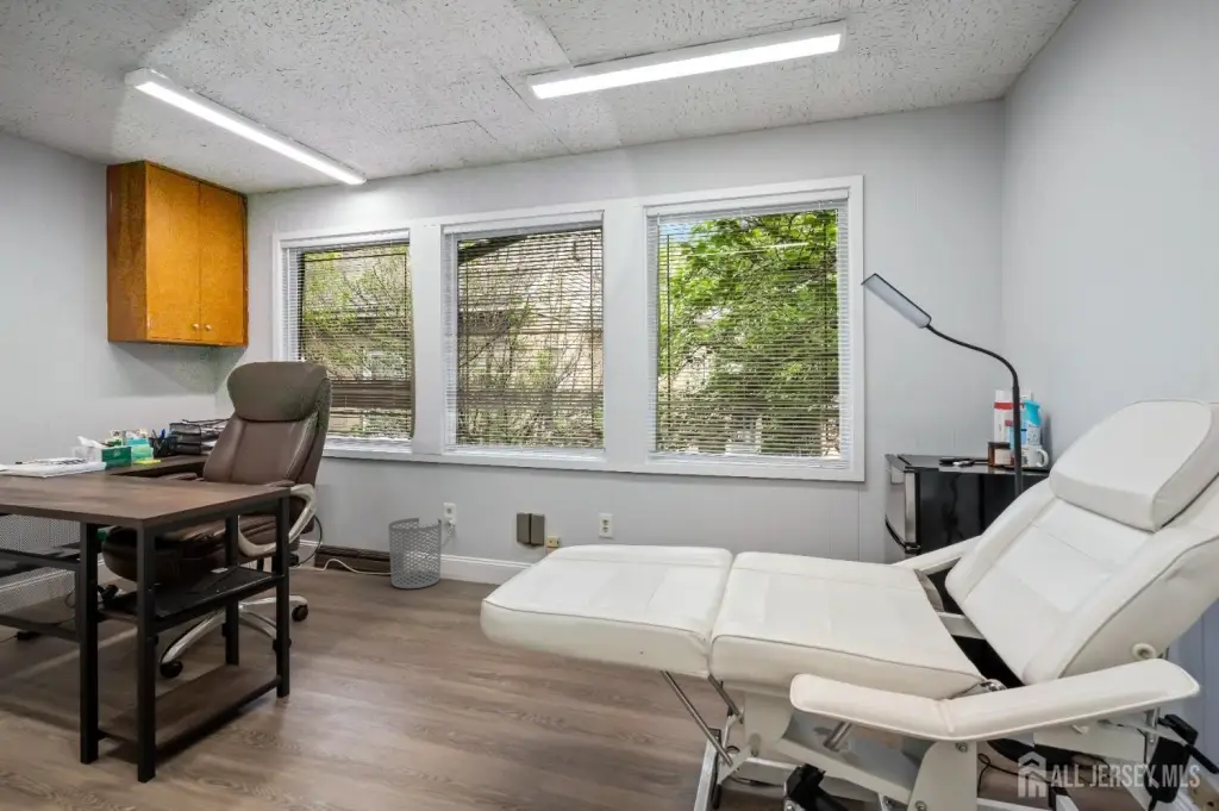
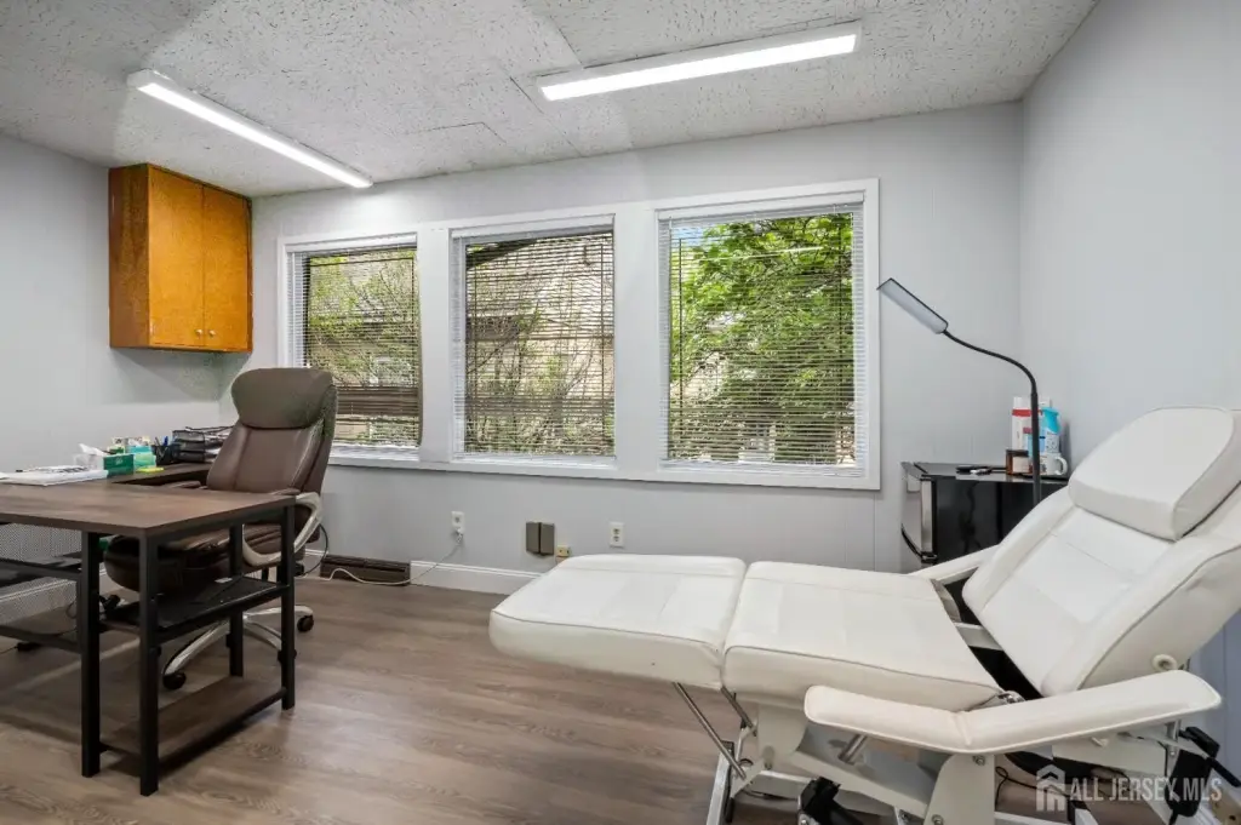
- waste bin [387,517,443,589]
